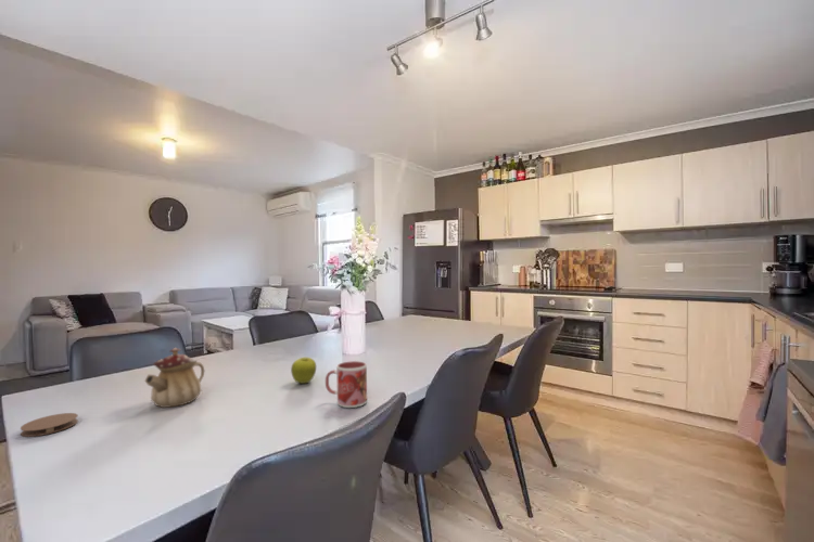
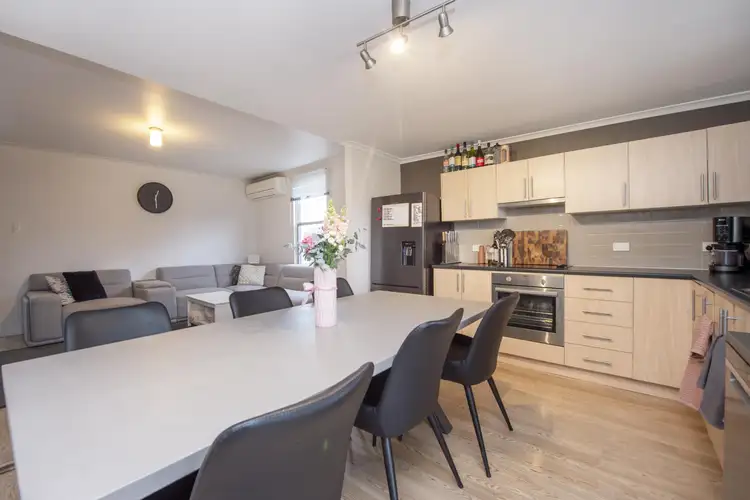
- mug [325,360,368,409]
- fruit [290,357,317,385]
- coaster [20,412,79,438]
- teapot [143,347,205,409]
